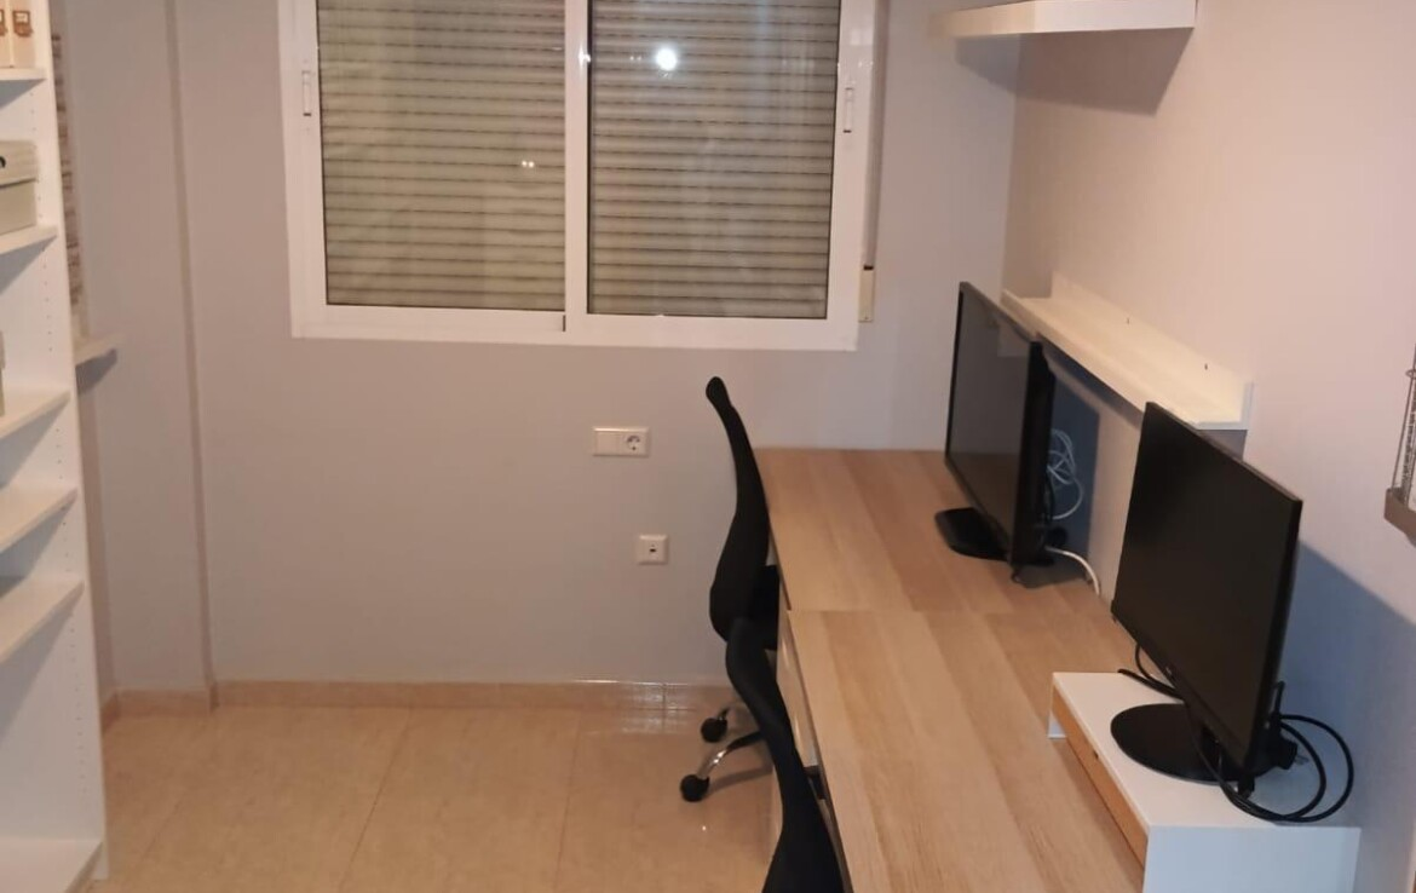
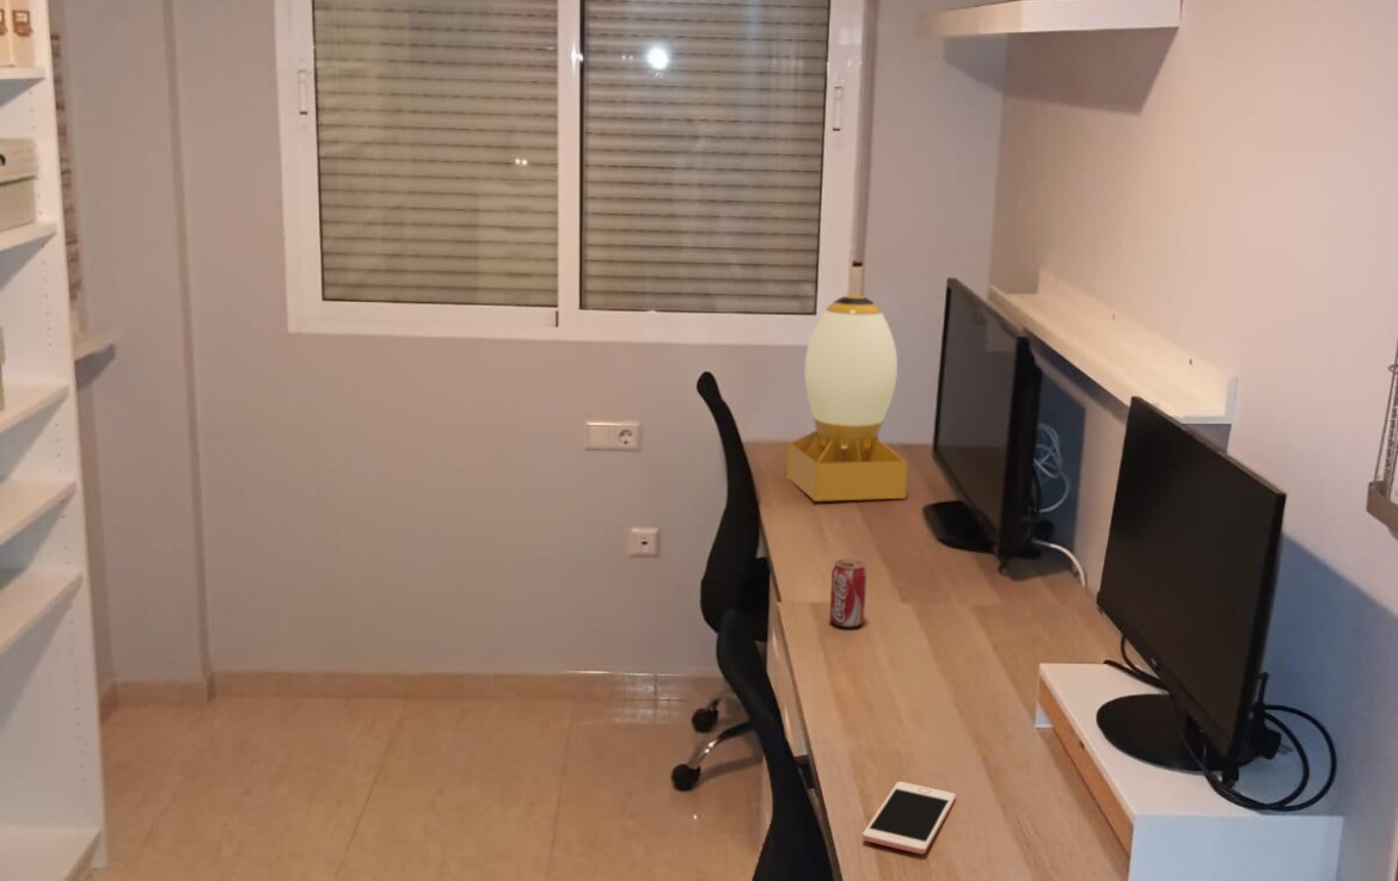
+ beverage can [828,559,867,629]
+ cell phone [862,781,957,855]
+ desk lamp [785,294,909,503]
